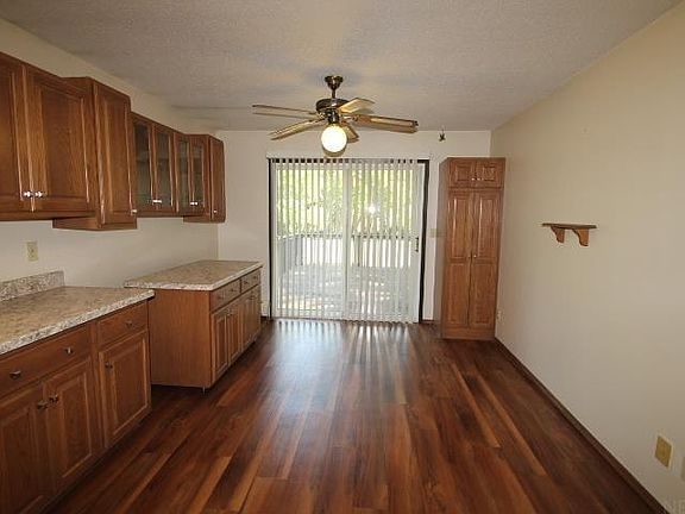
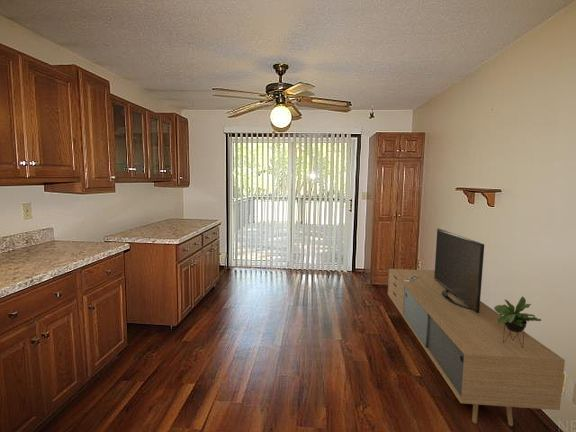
+ media console [387,228,566,427]
